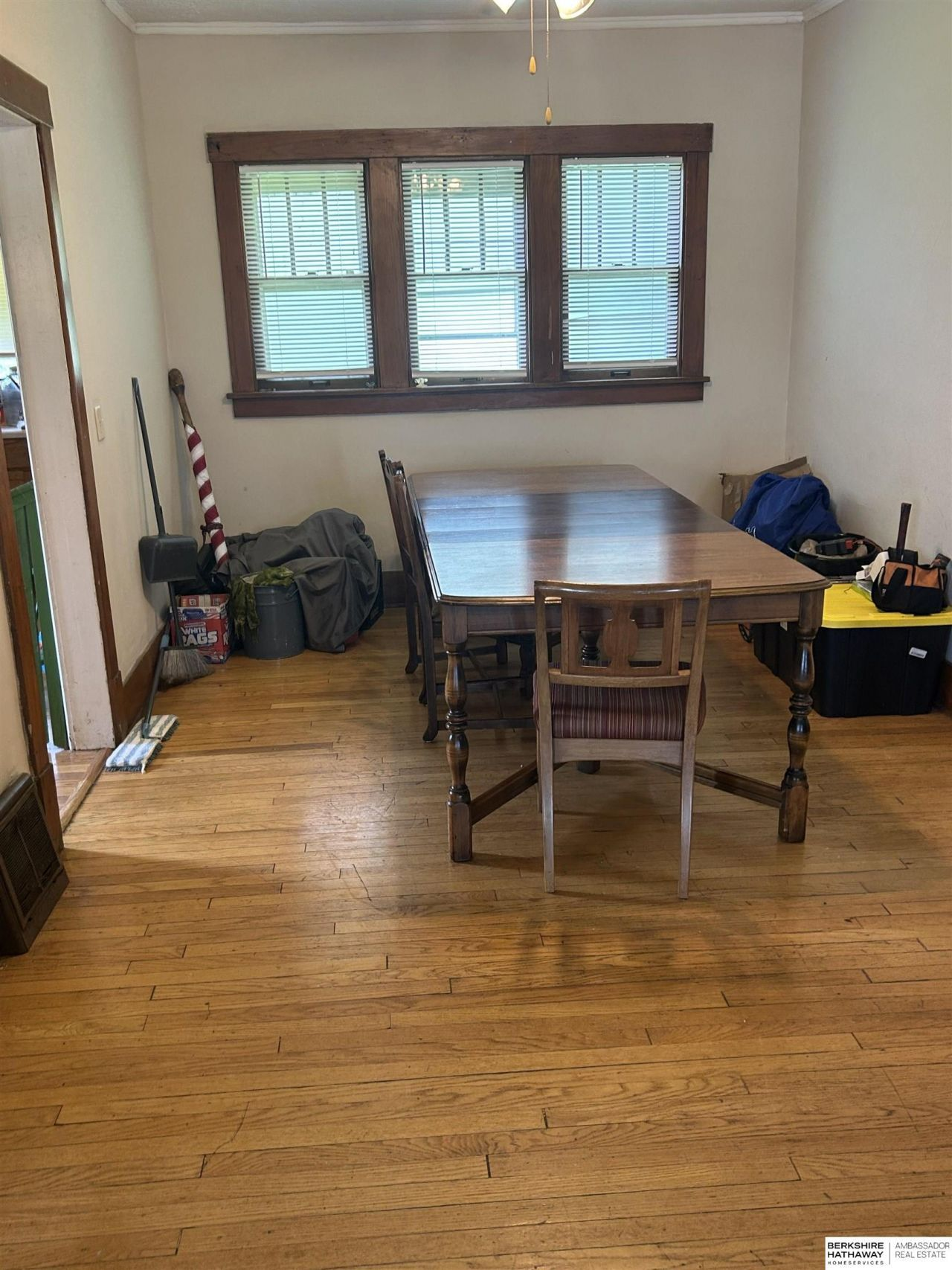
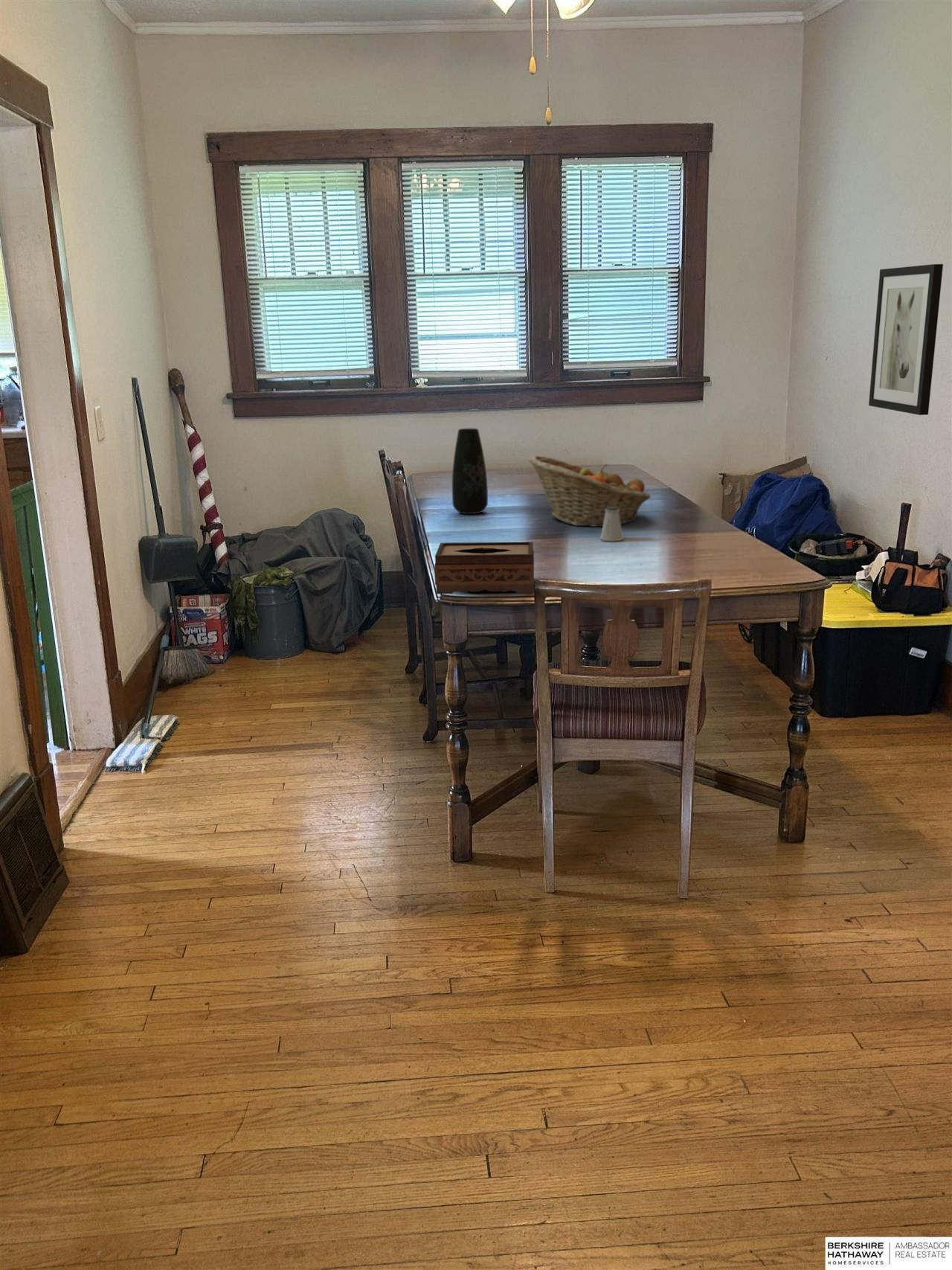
+ saltshaker [599,506,624,542]
+ wall art [868,263,944,416]
+ vase [451,428,489,515]
+ tissue box [434,541,535,594]
+ fruit basket [528,455,652,527]
